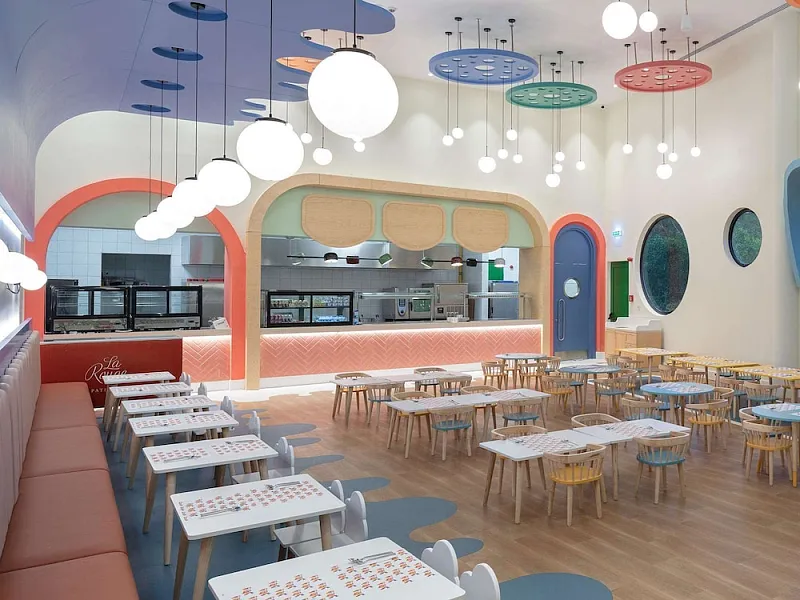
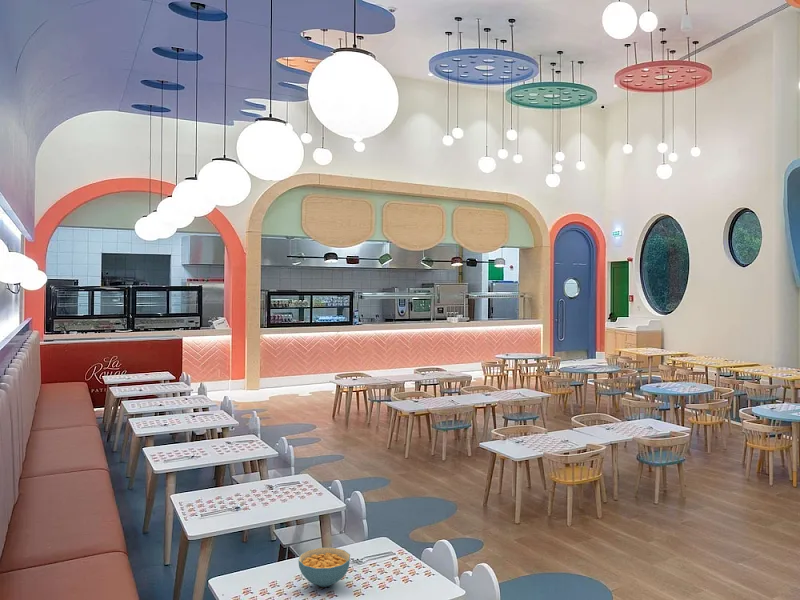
+ cereal bowl [298,547,351,588]
